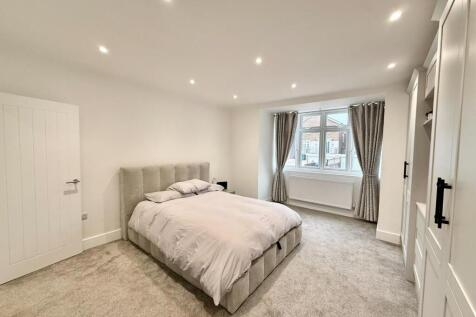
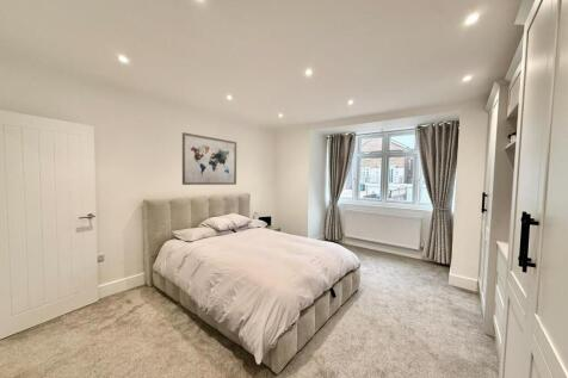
+ wall art [181,131,237,186]
